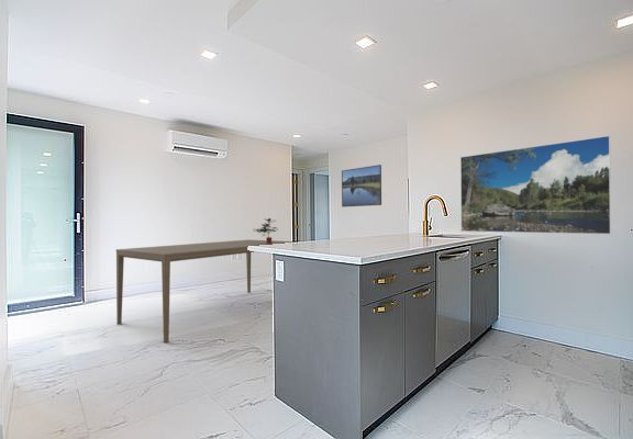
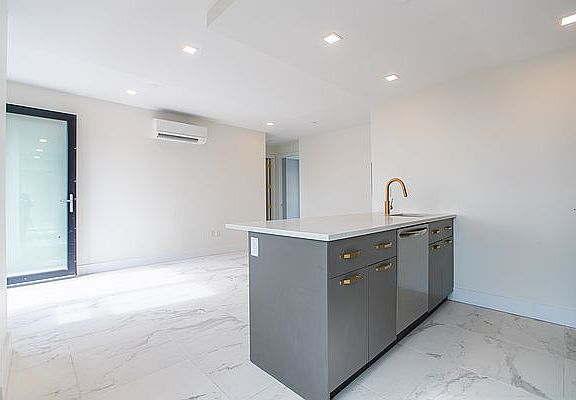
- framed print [341,164,382,207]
- dining table [115,238,298,344]
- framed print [459,135,612,235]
- potted plant [253,217,279,244]
